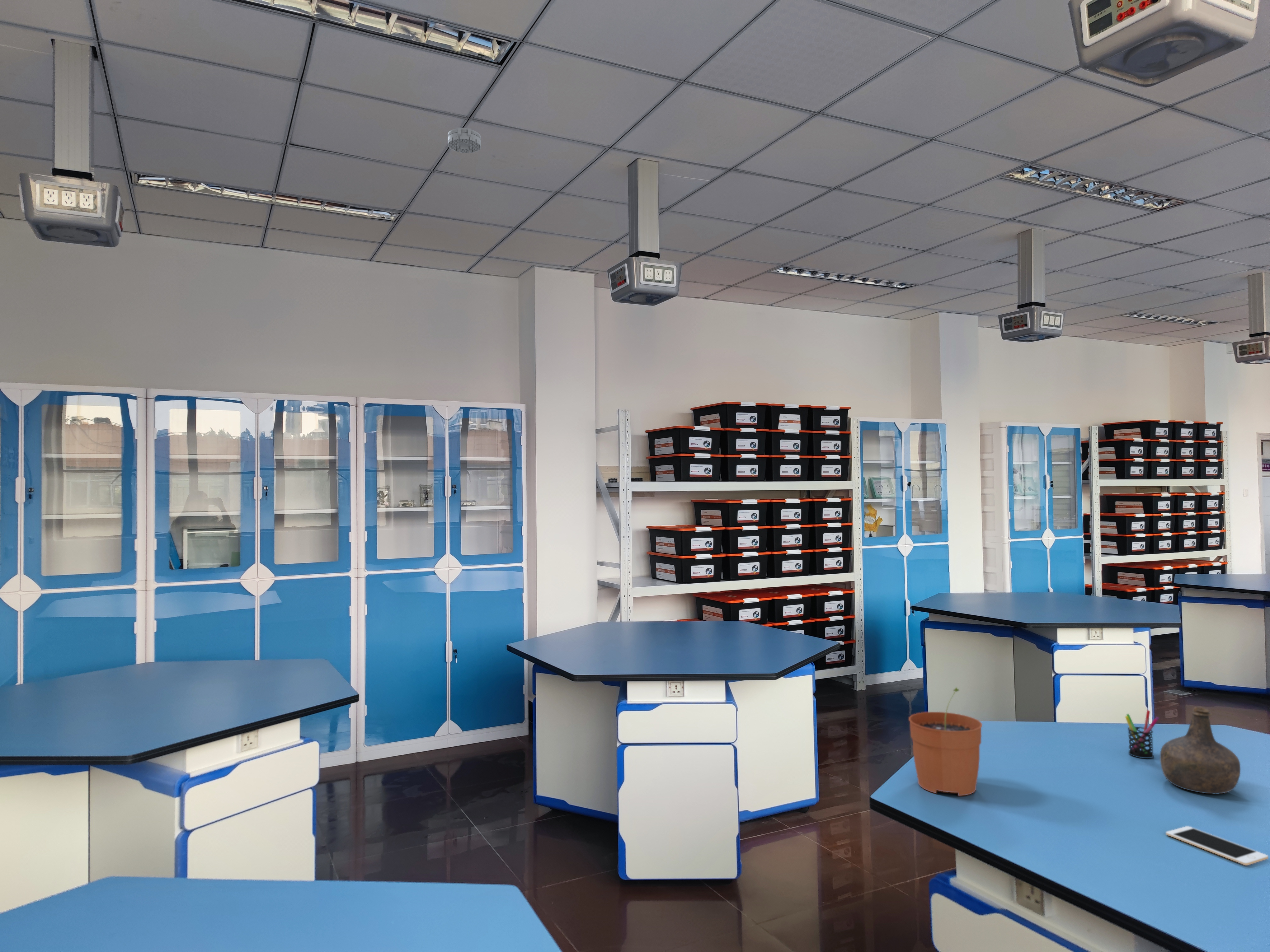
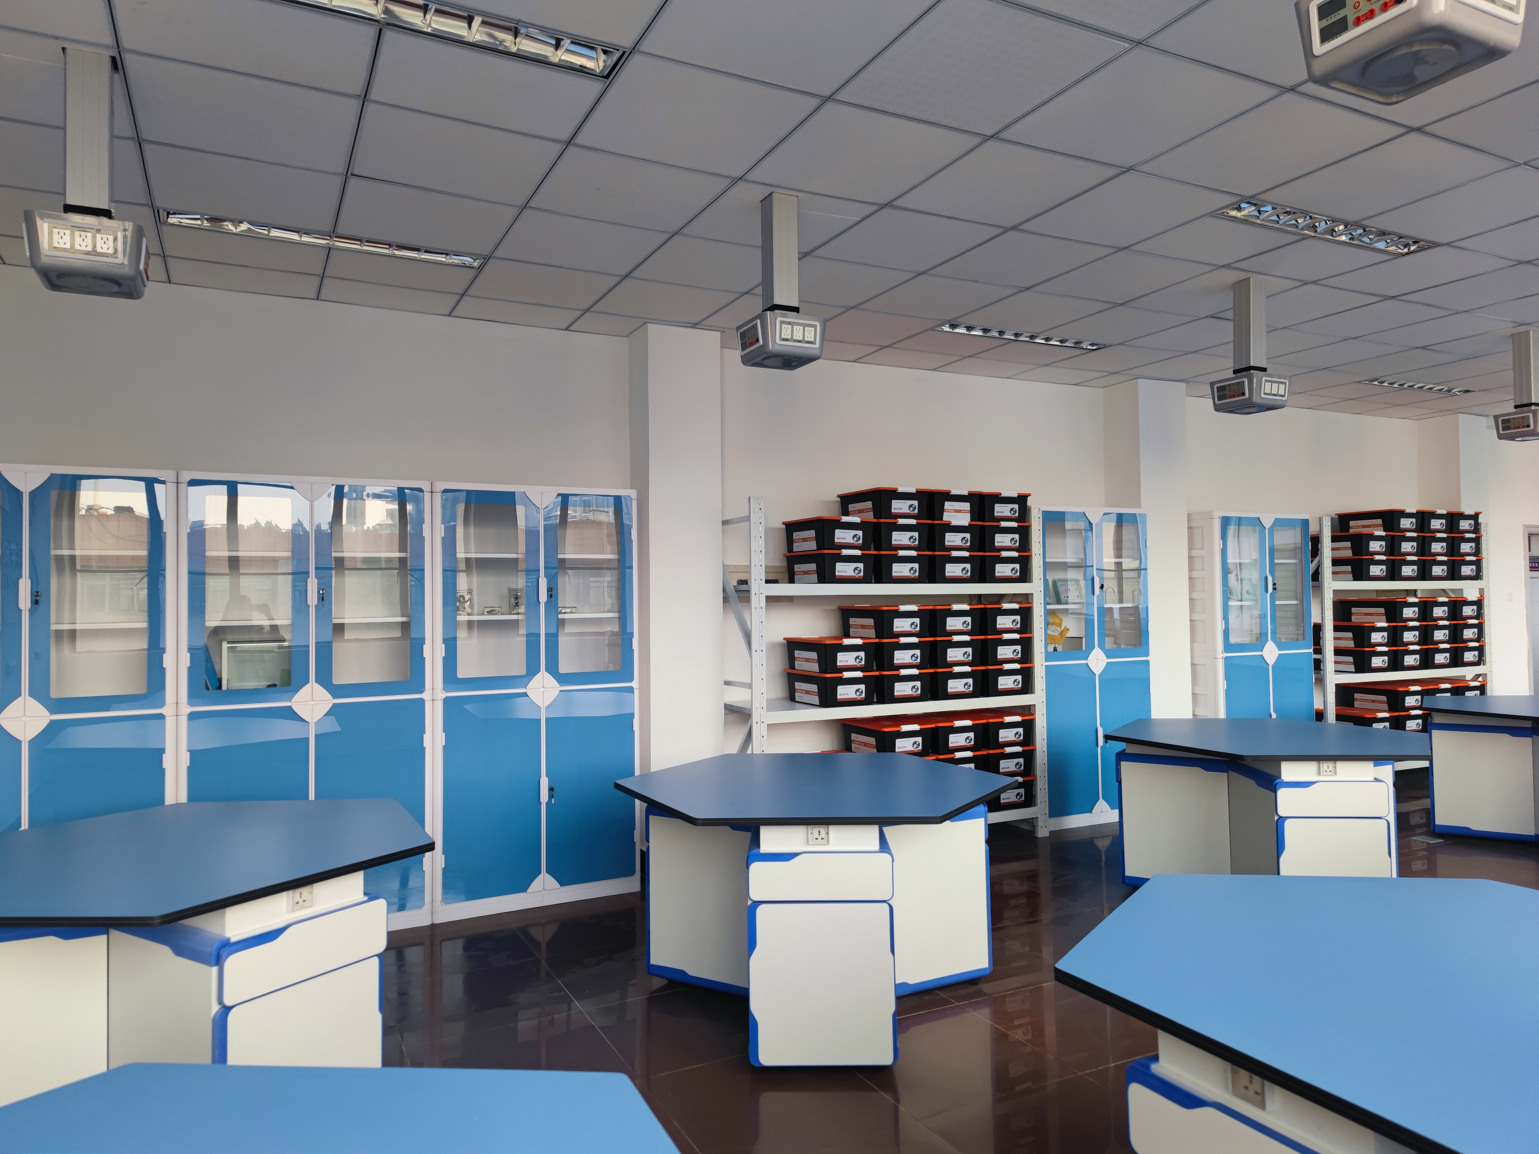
- plant pot [909,687,983,796]
- pen holder [1125,710,1159,758]
- smoke detector [448,127,481,153]
- cell phone [1166,826,1269,866]
- bottle [1160,707,1241,794]
